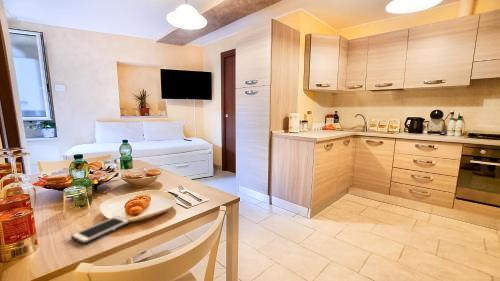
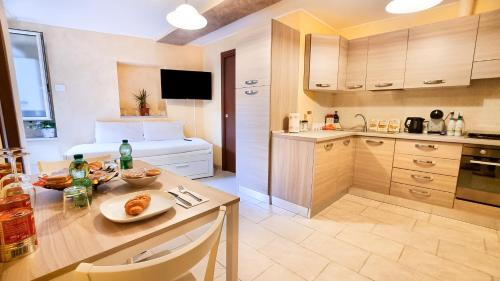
- cell phone [70,215,130,245]
